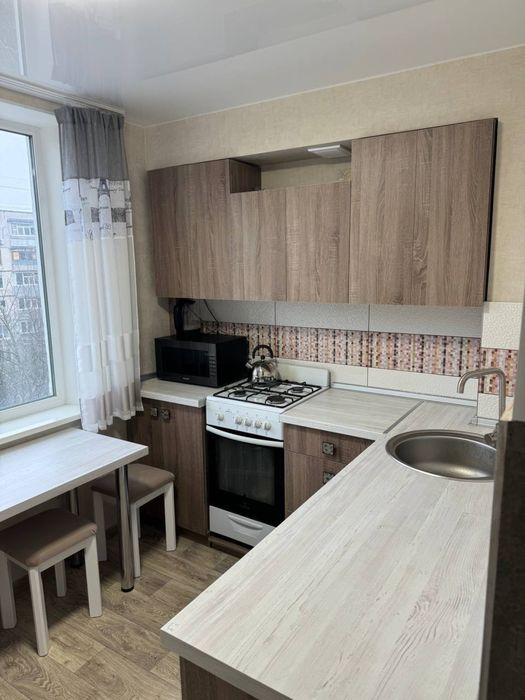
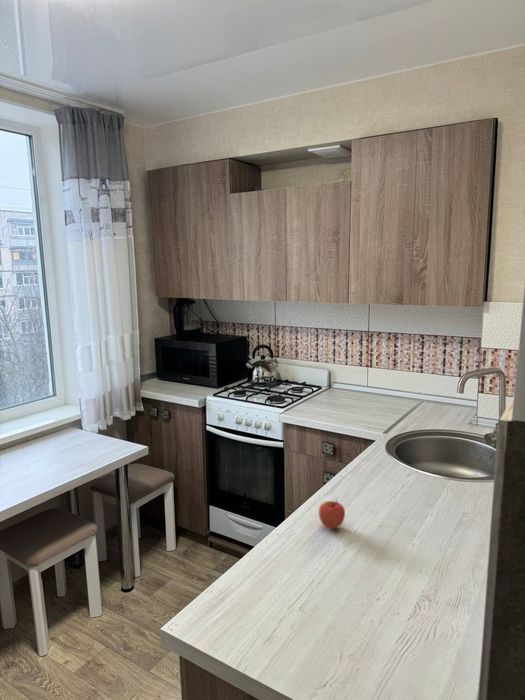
+ apple [317,499,346,530]
